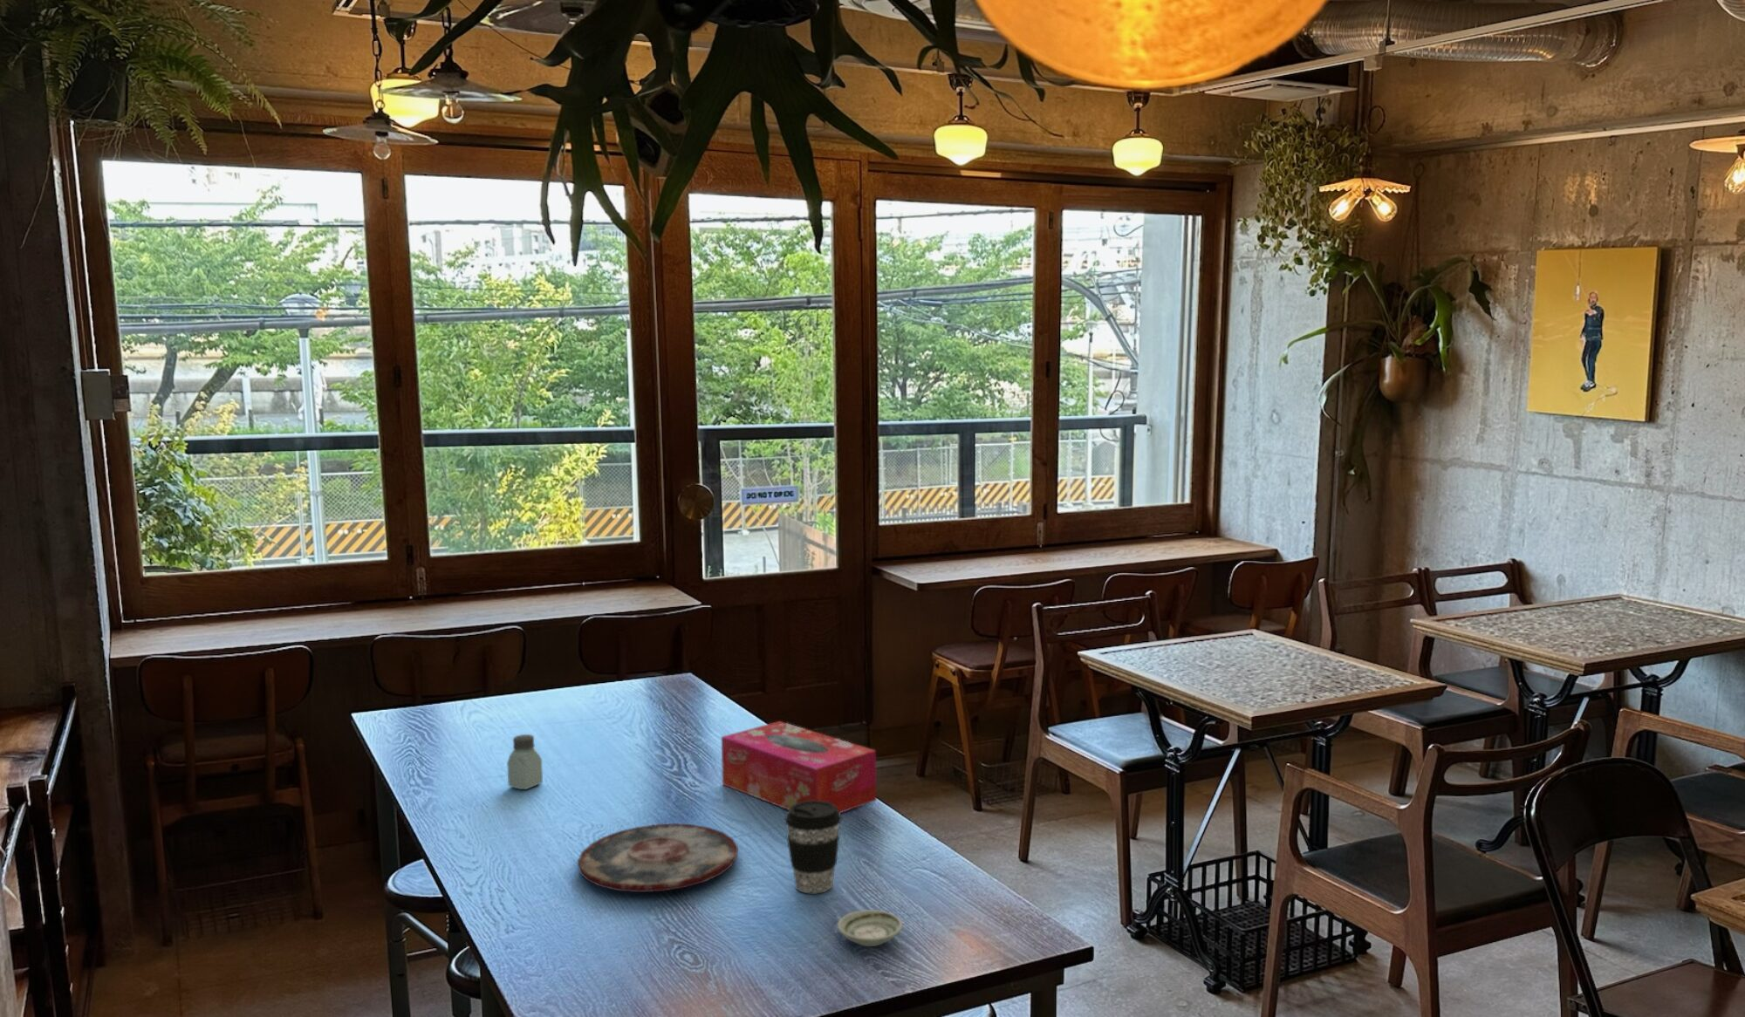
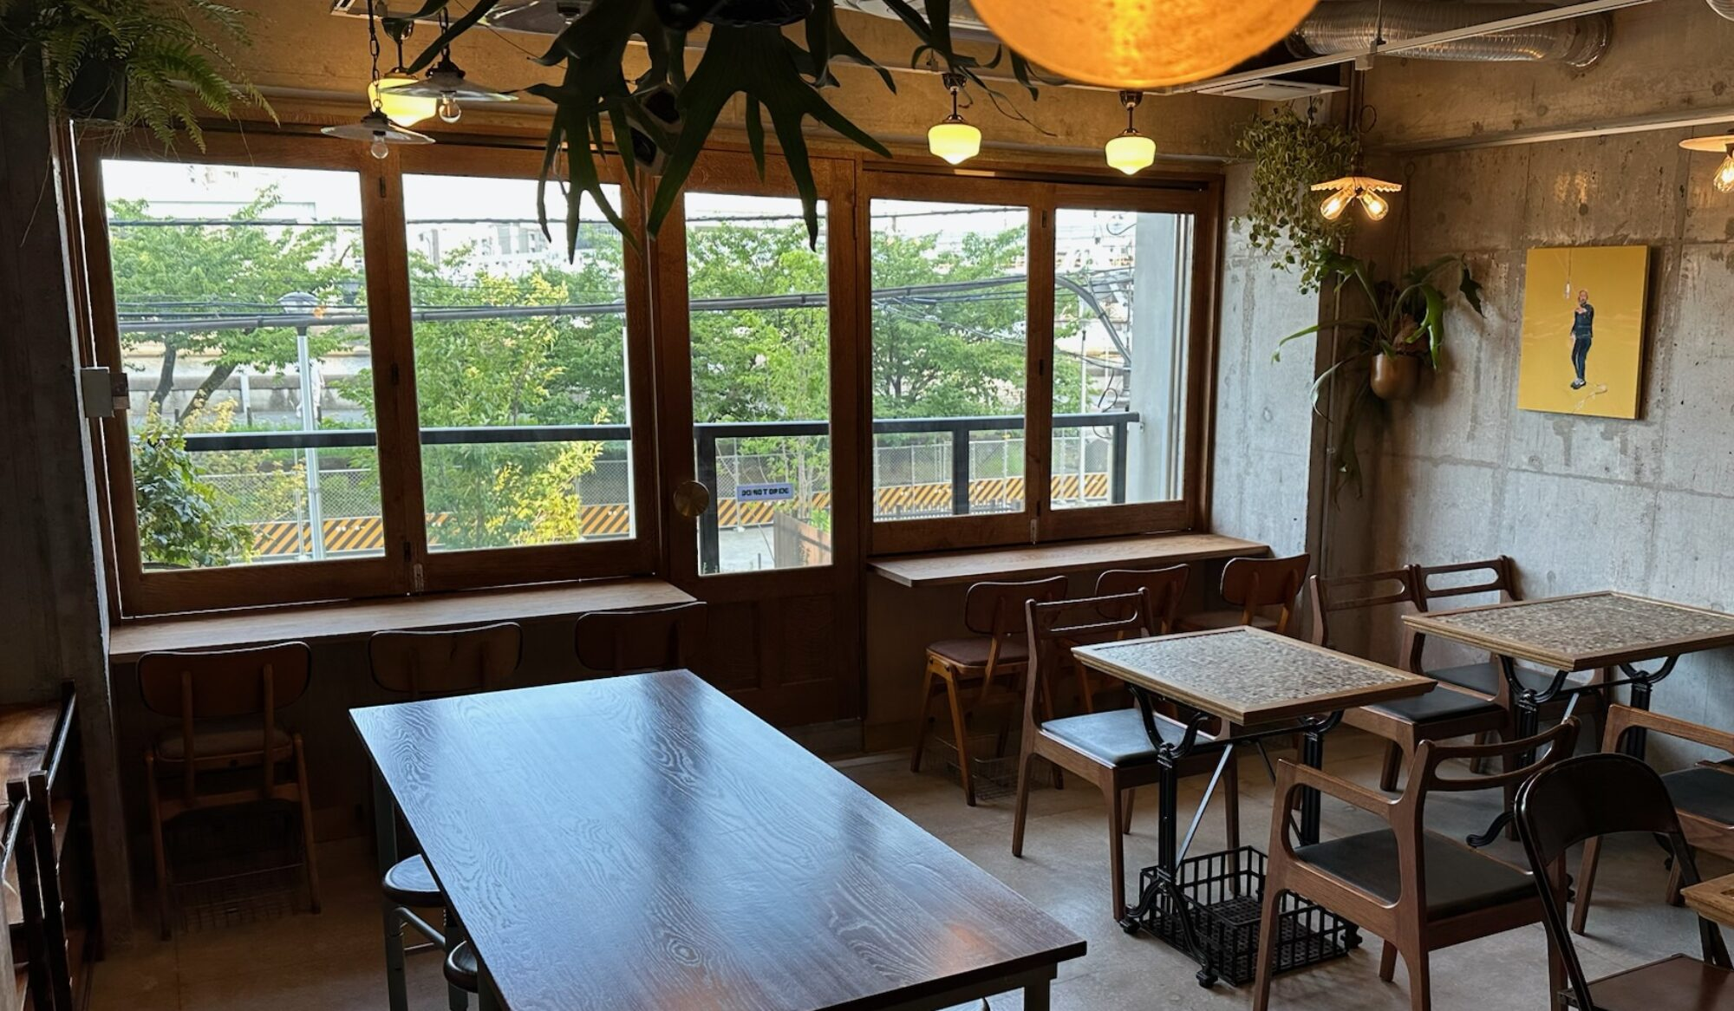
- tissue box [721,720,878,814]
- saltshaker [506,734,544,791]
- coffee cup [783,800,843,894]
- plate [576,822,739,894]
- saucer [837,909,903,947]
